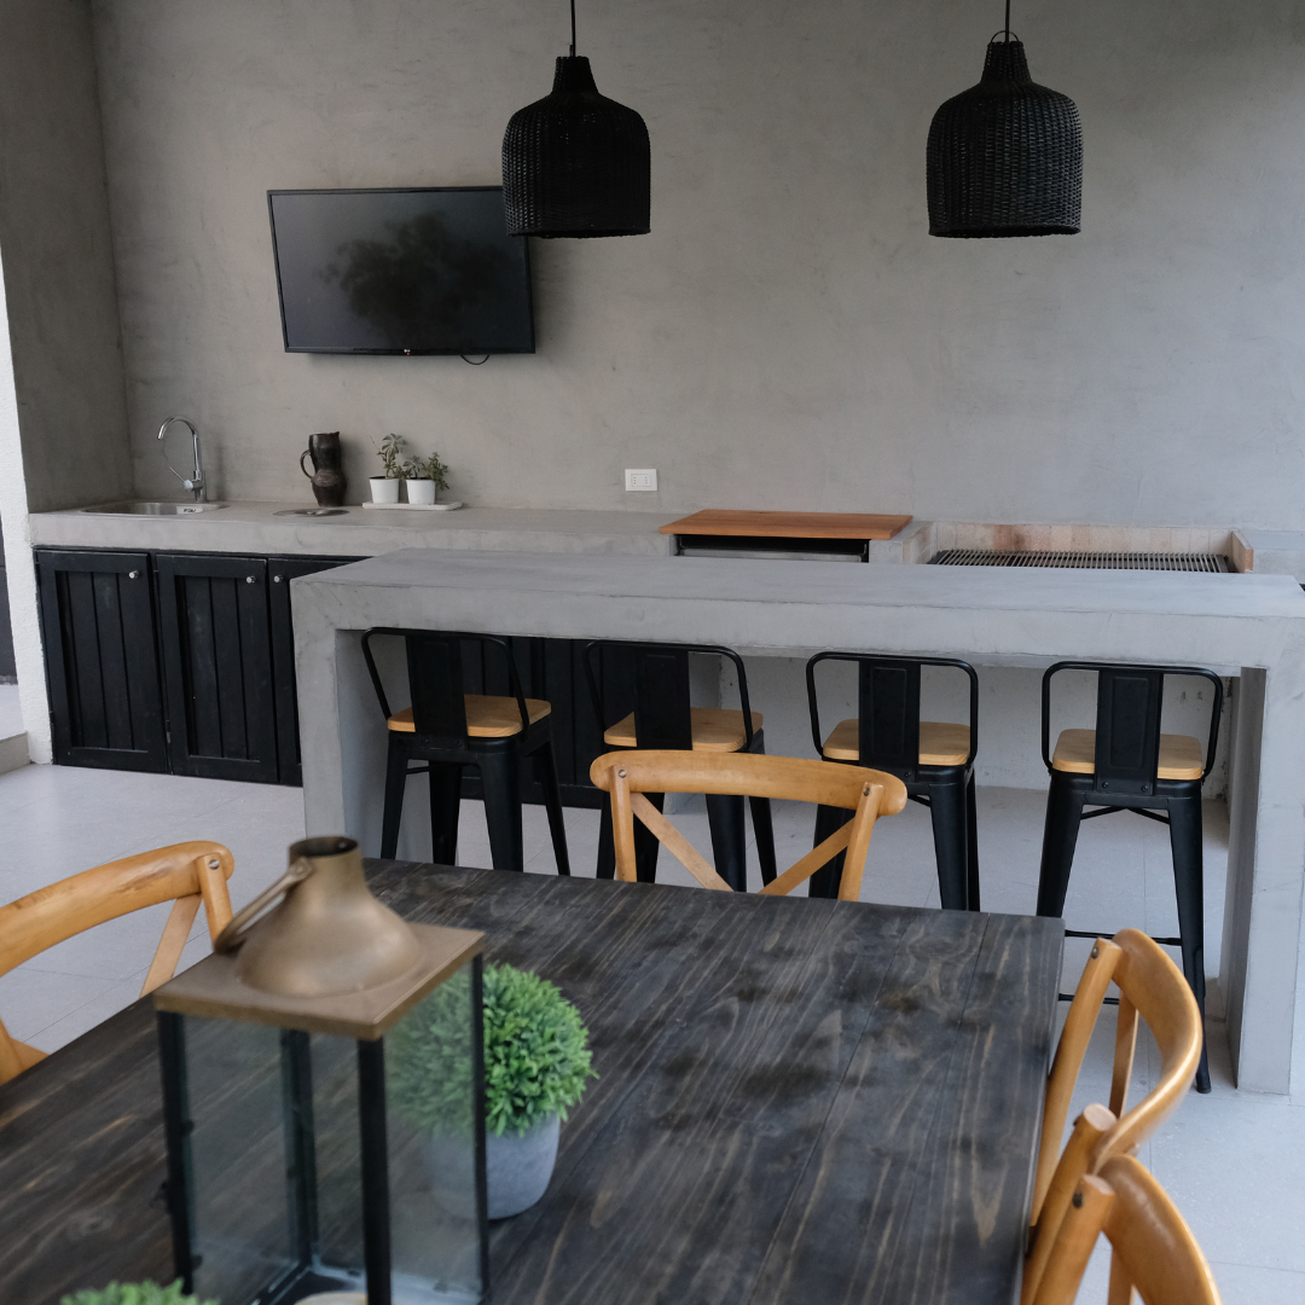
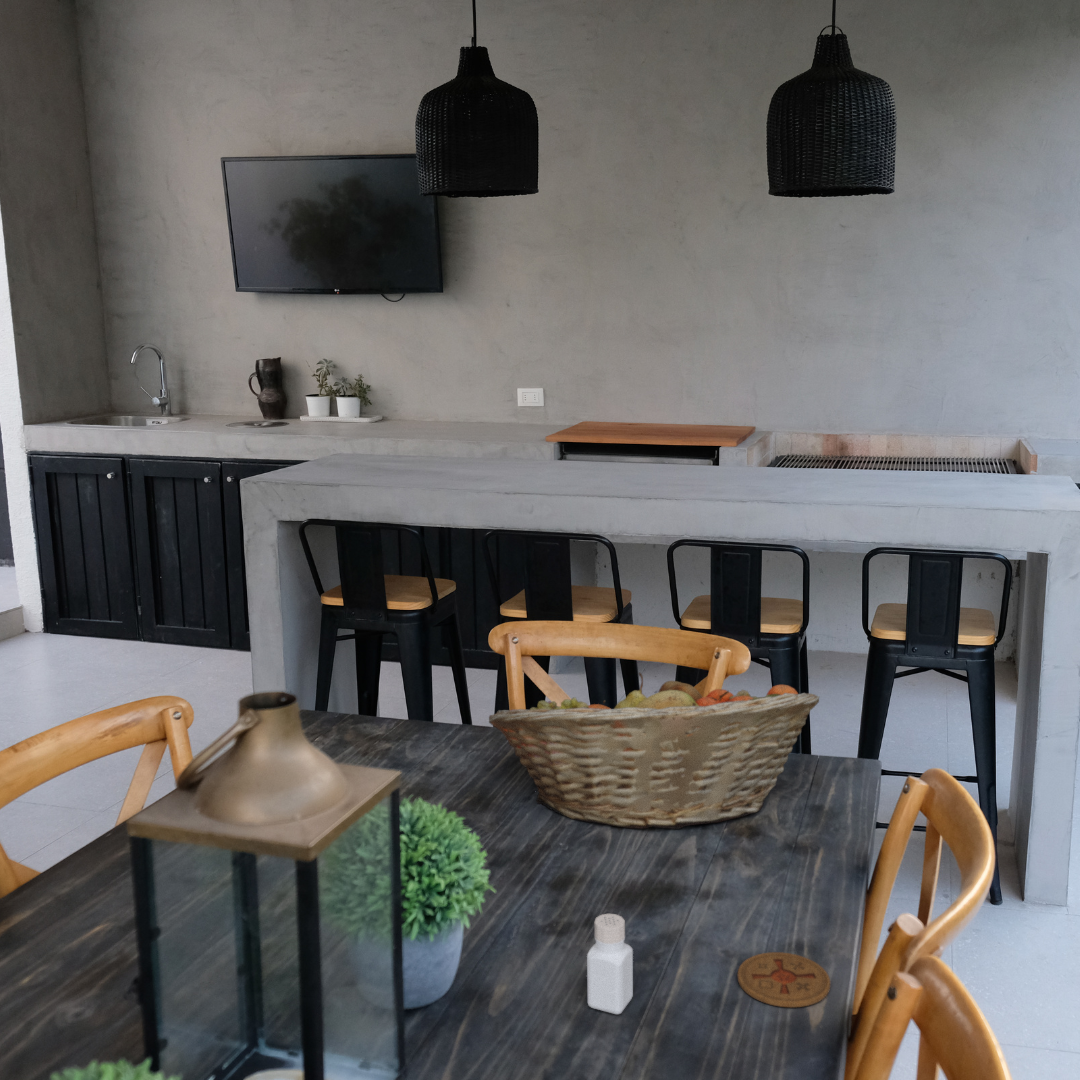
+ coaster [737,951,831,1008]
+ pepper shaker [586,913,634,1015]
+ fruit basket [488,672,821,830]
